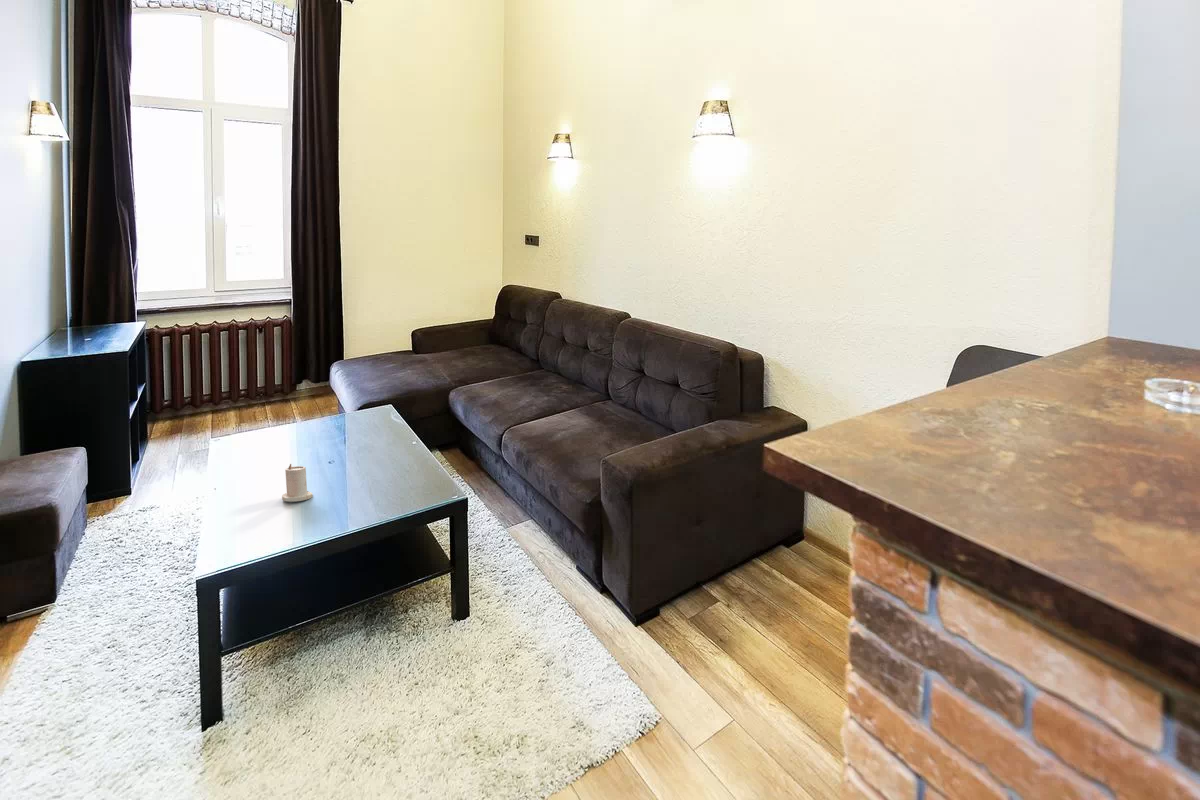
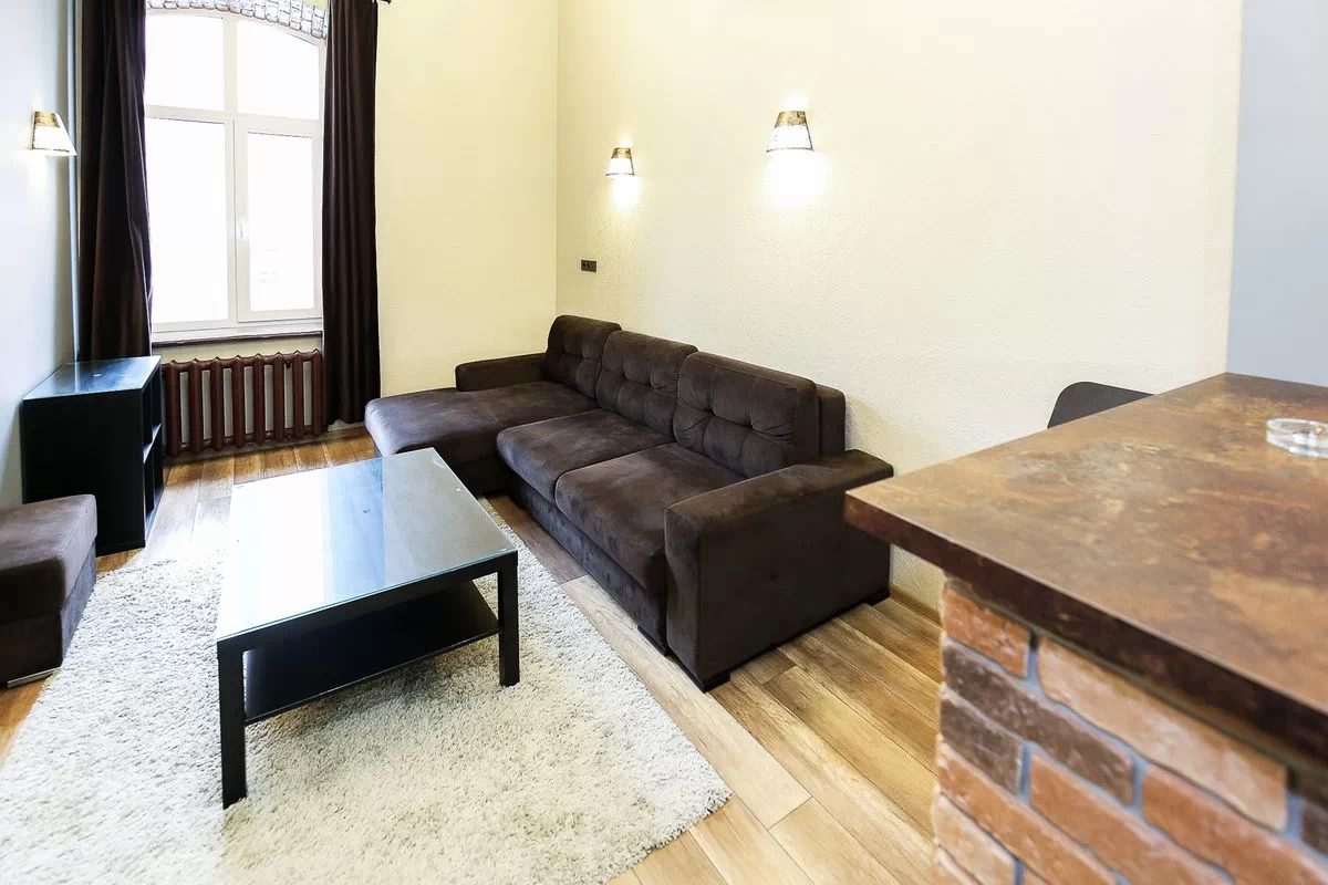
- candle [281,463,314,503]
